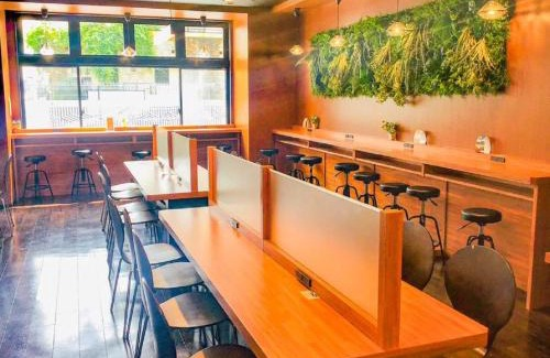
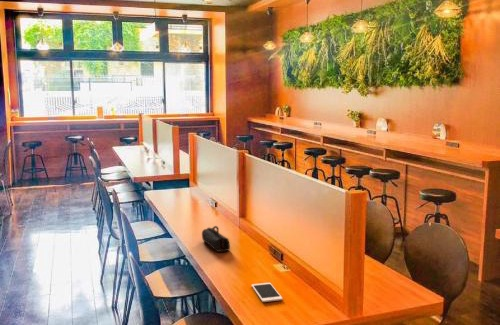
+ pencil case [201,225,231,253]
+ cell phone [251,282,284,303]
